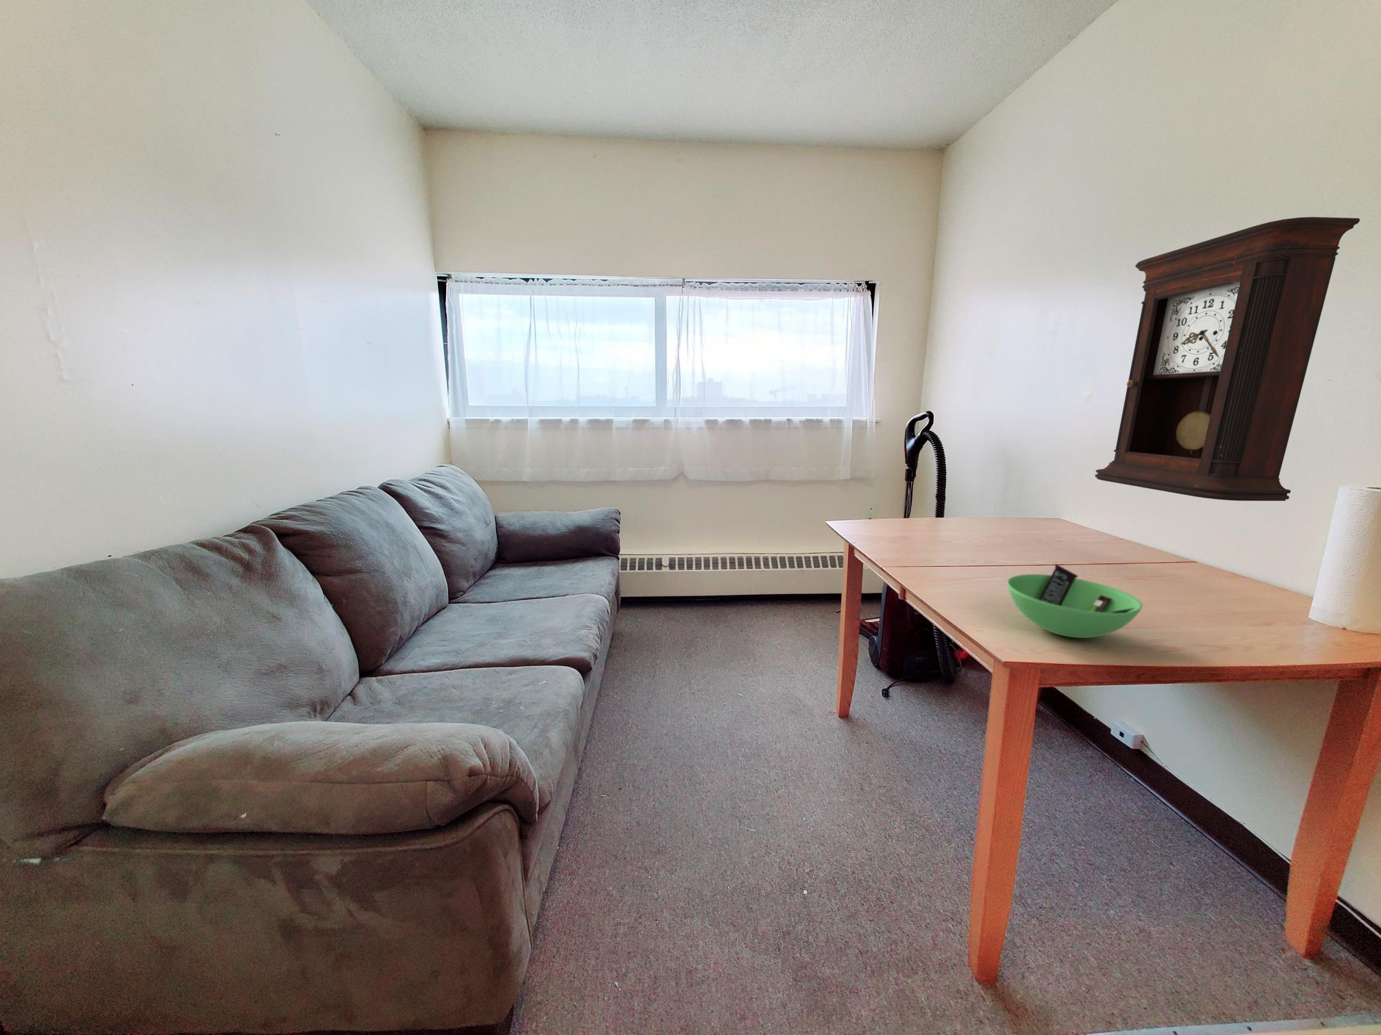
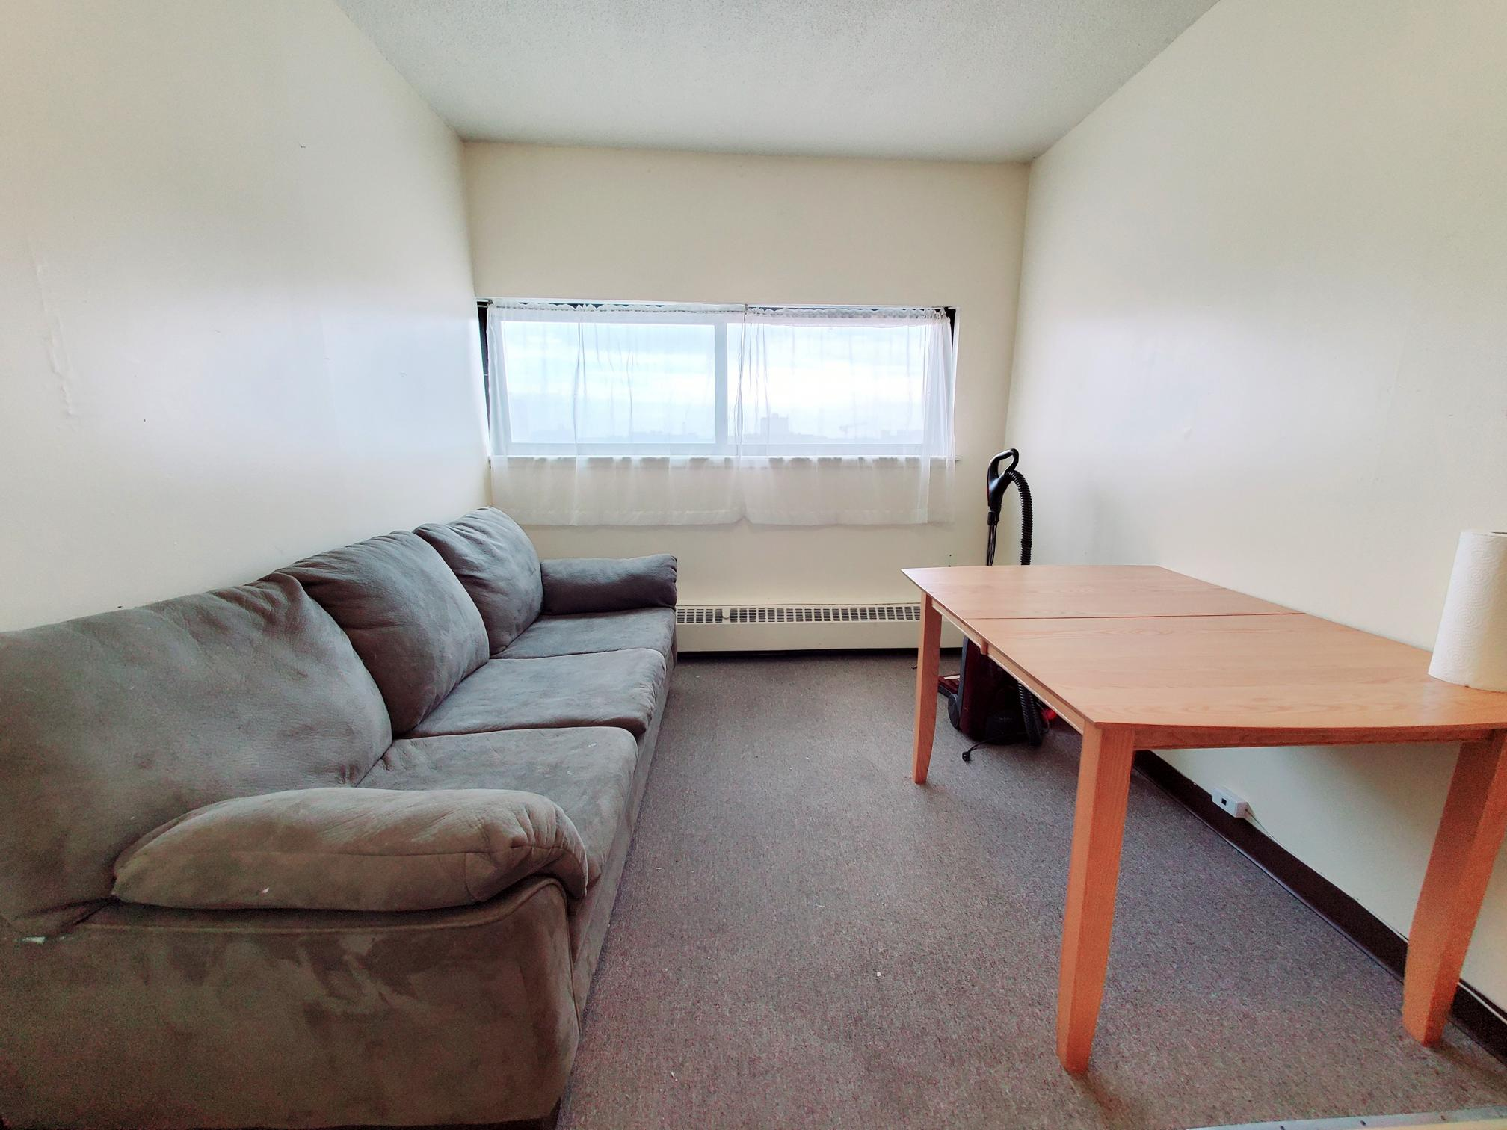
- bowl [1007,563,1143,638]
- pendulum clock [1094,216,1360,502]
